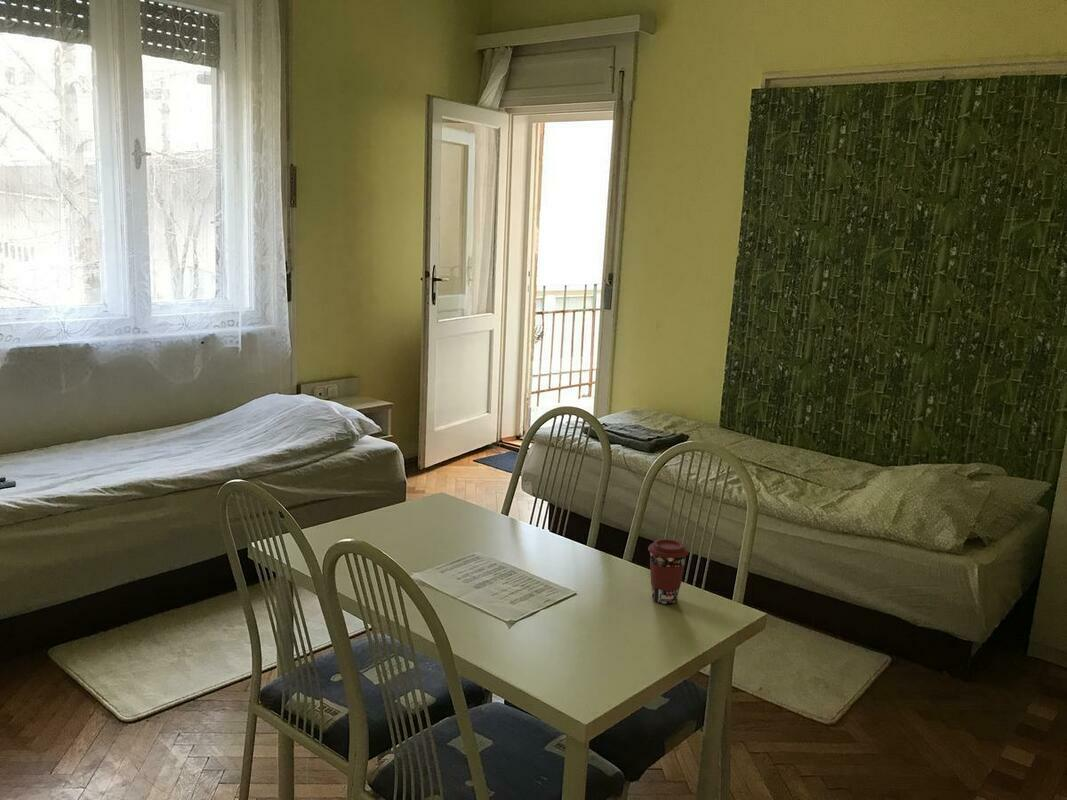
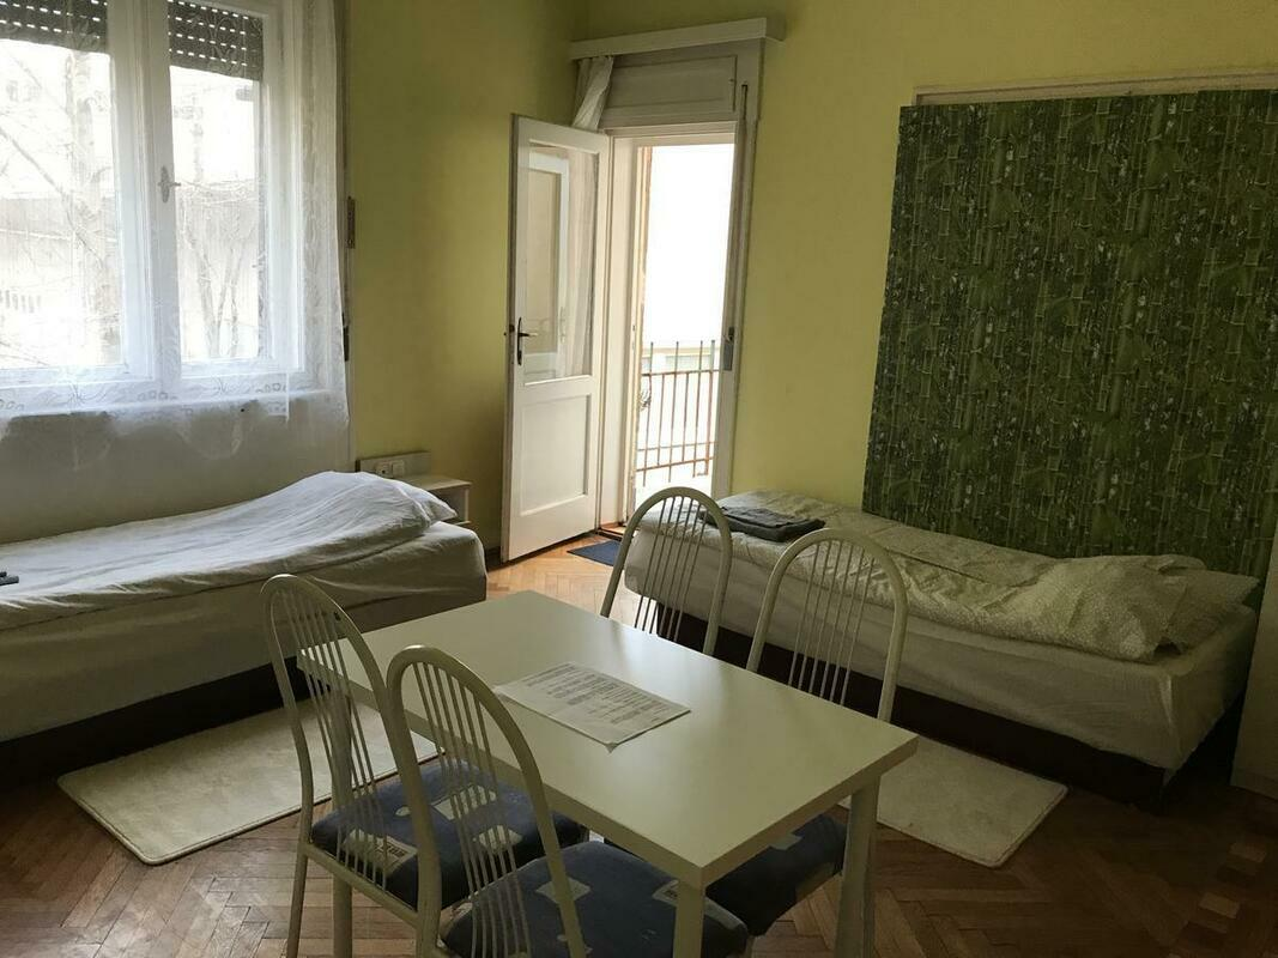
- coffee cup [647,538,690,605]
